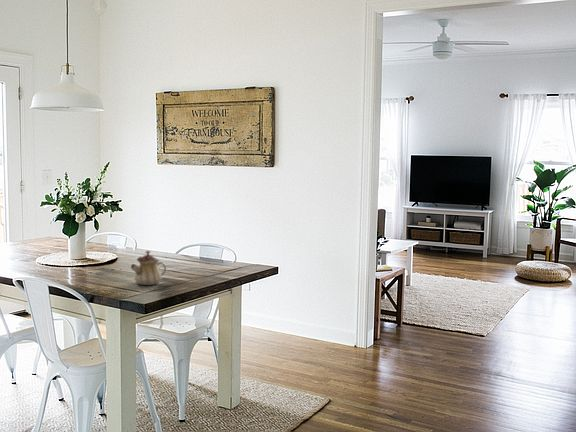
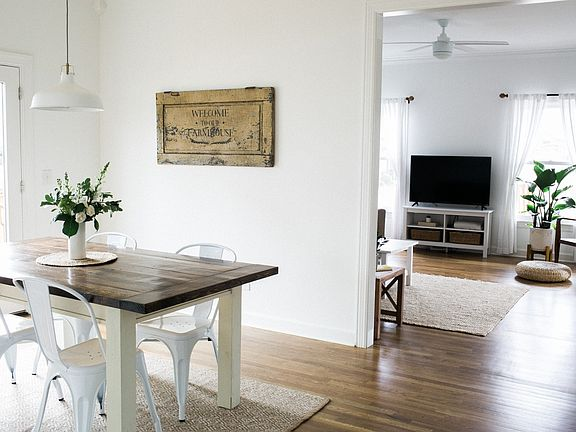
- teapot [130,250,167,286]
